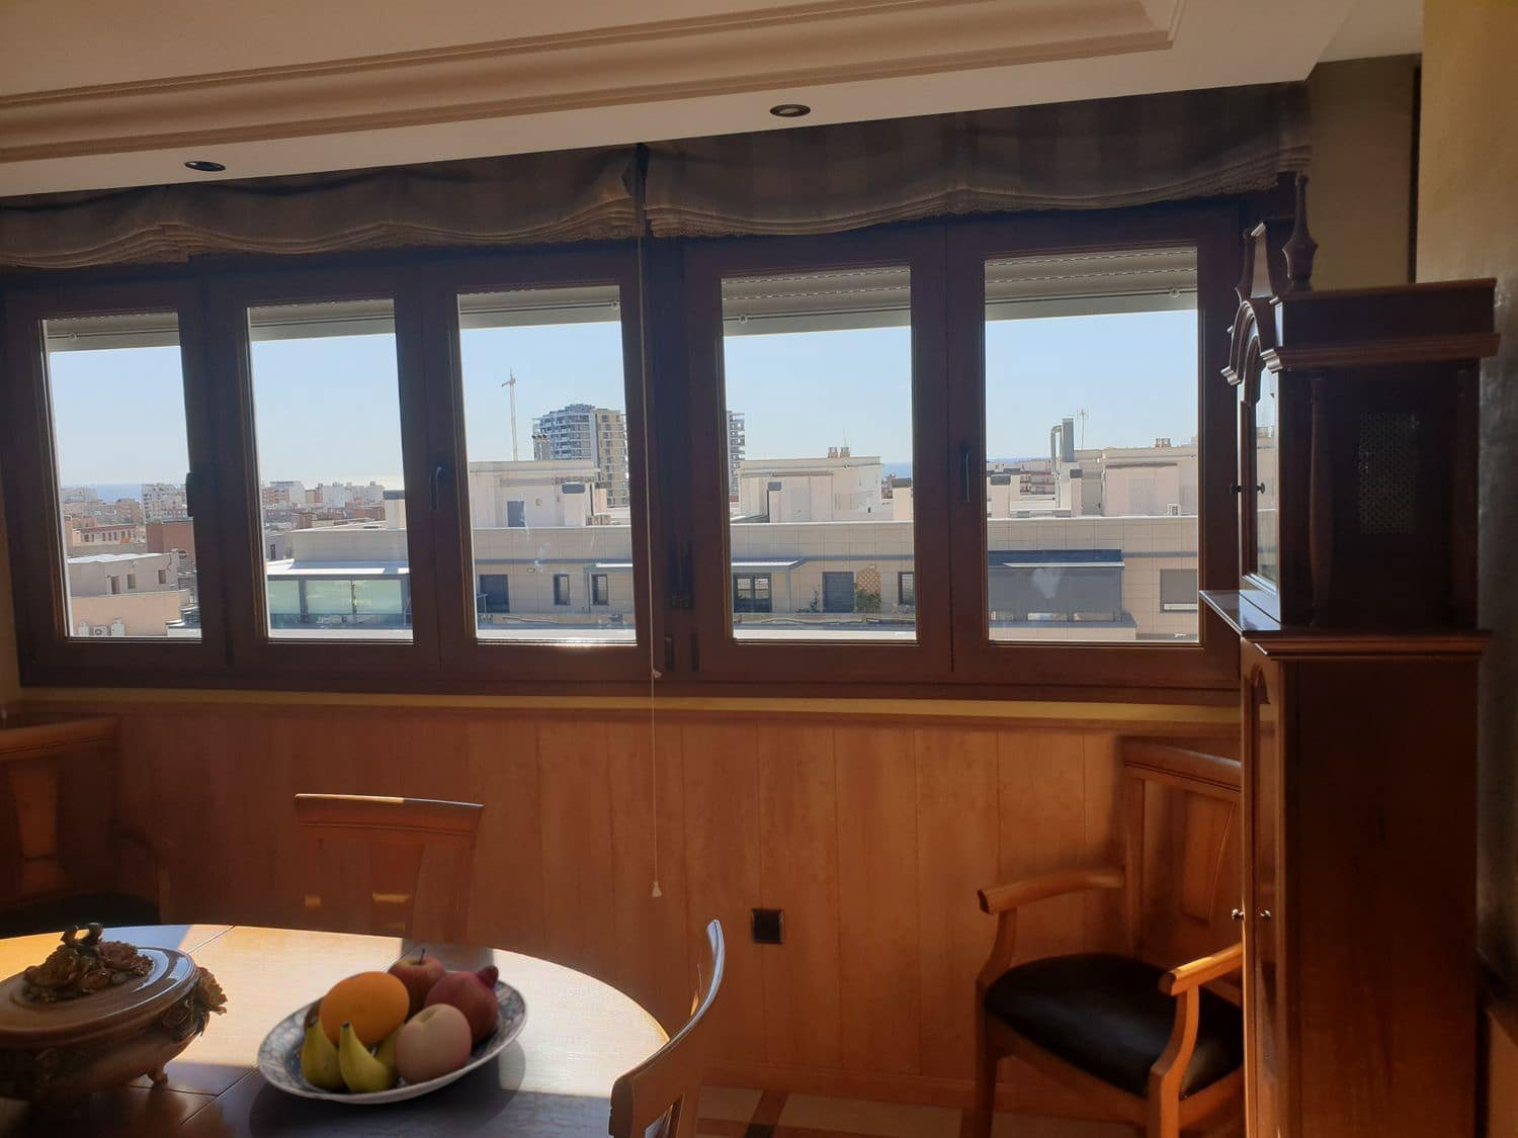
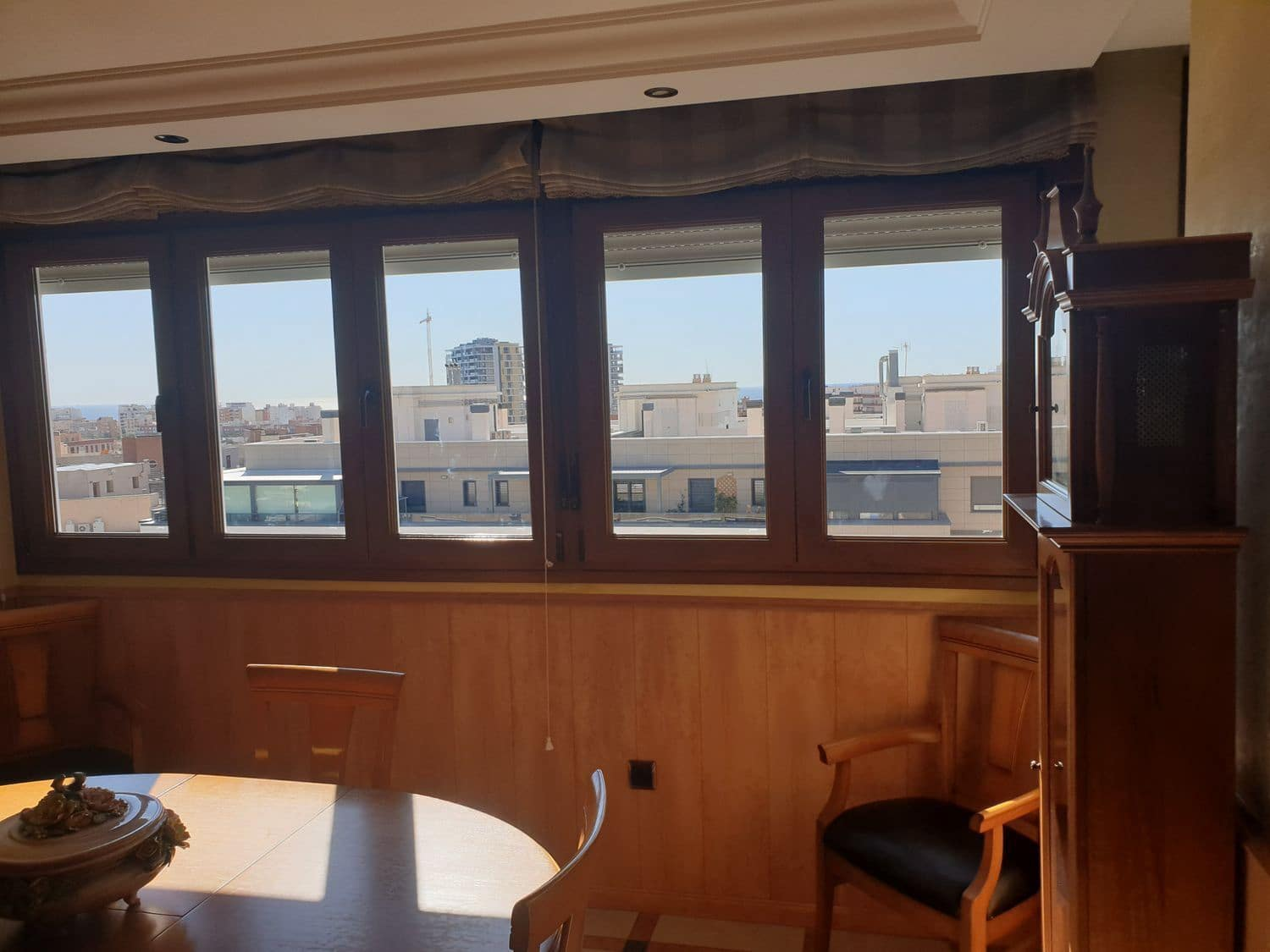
- fruit bowl [256,947,530,1105]
